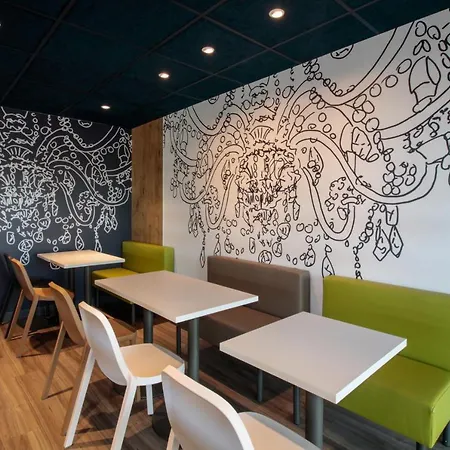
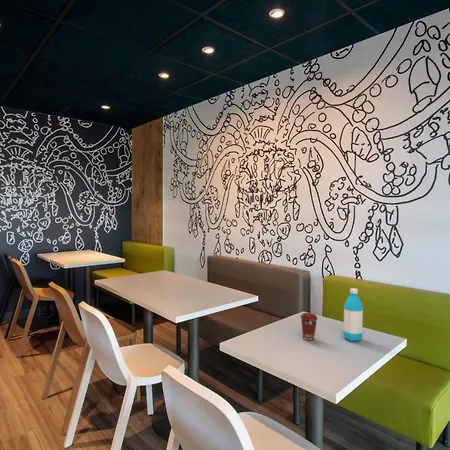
+ water bottle [342,287,364,342]
+ coffee cup [300,312,319,342]
